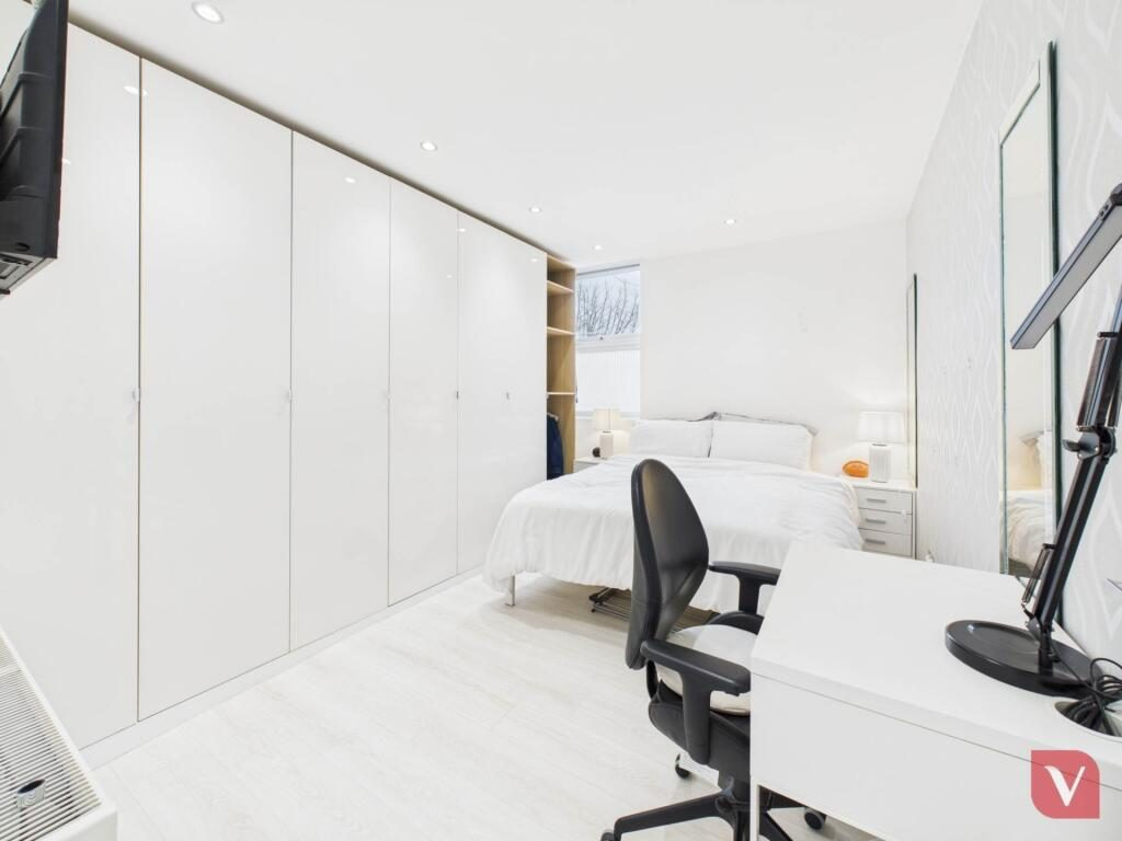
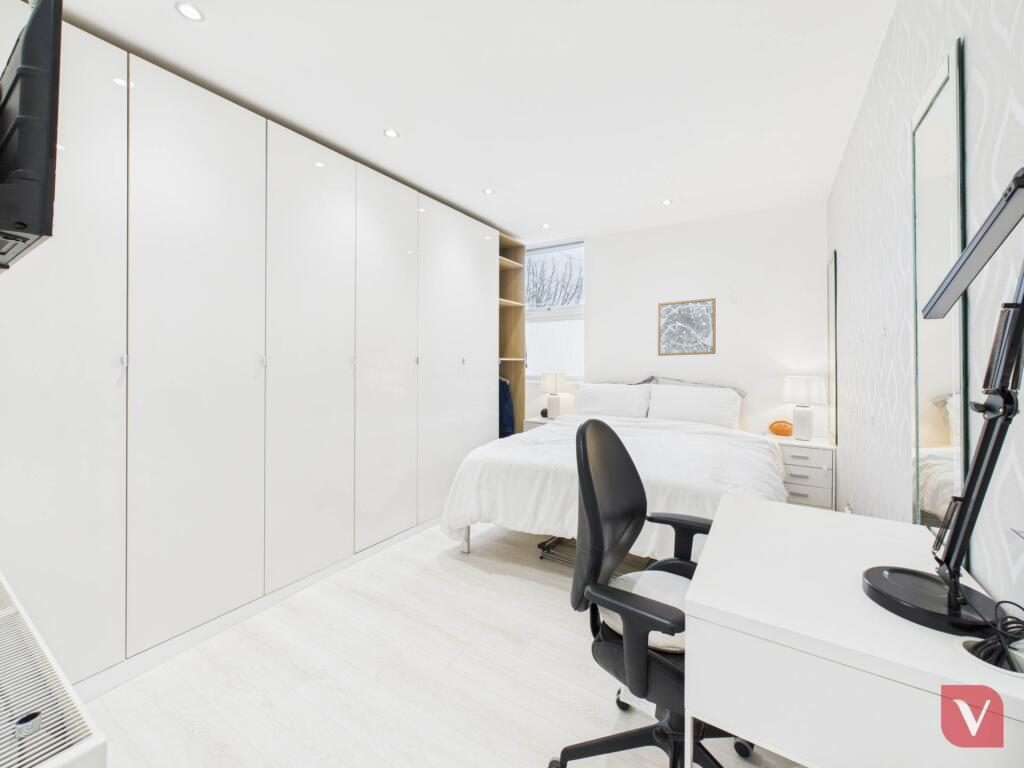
+ wall art [657,297,717,357]
